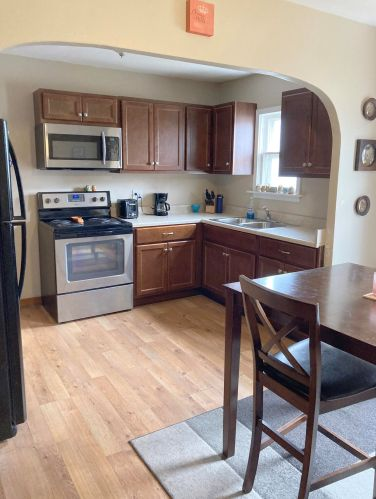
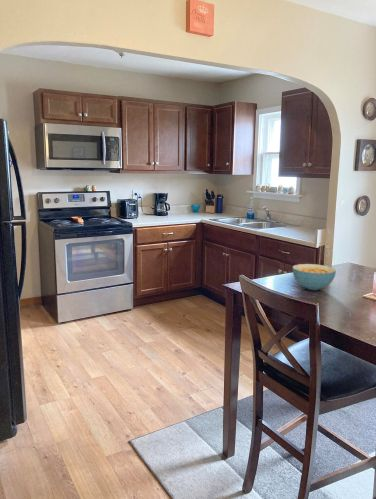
+ cereal bowl [292,263,337,291]
